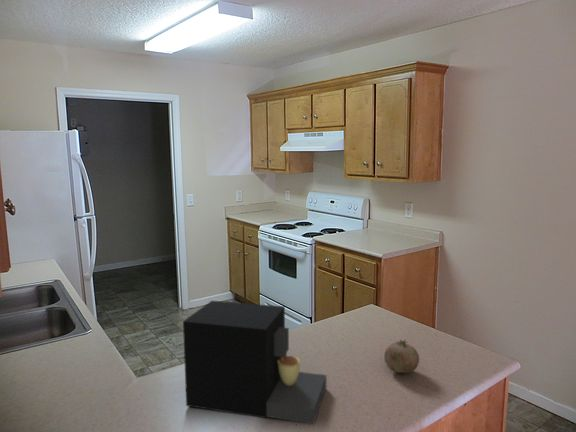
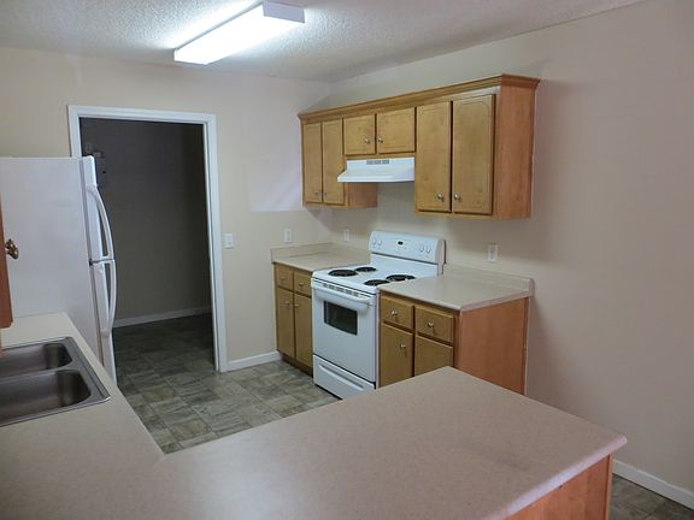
- fruit [383,339,420,374]
- coffee maker [182,300,327,425]
